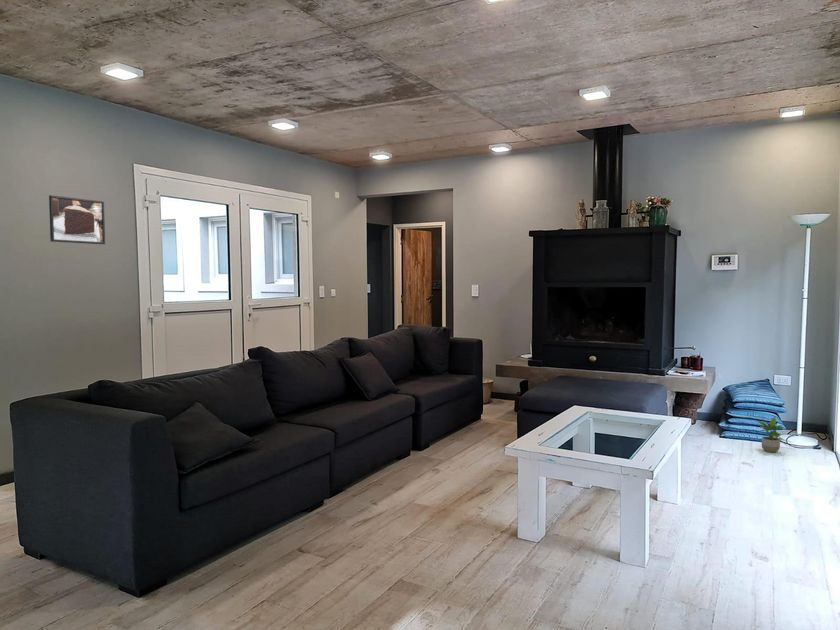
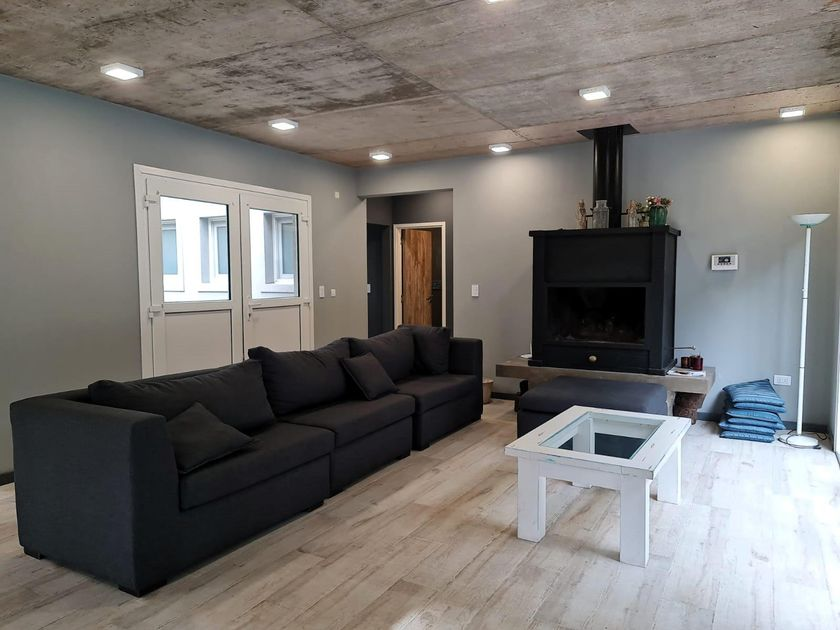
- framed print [48,194,106,245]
- potted plant [755,416,785,453]
